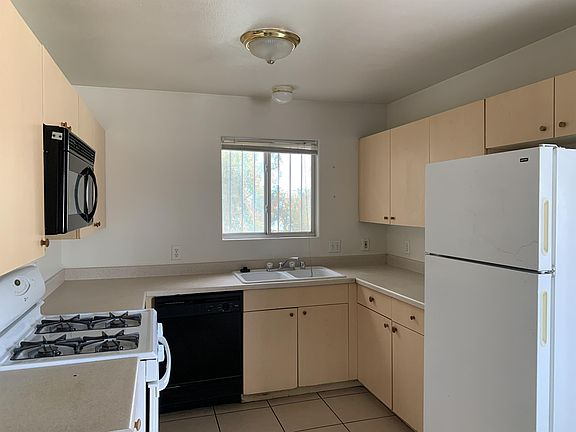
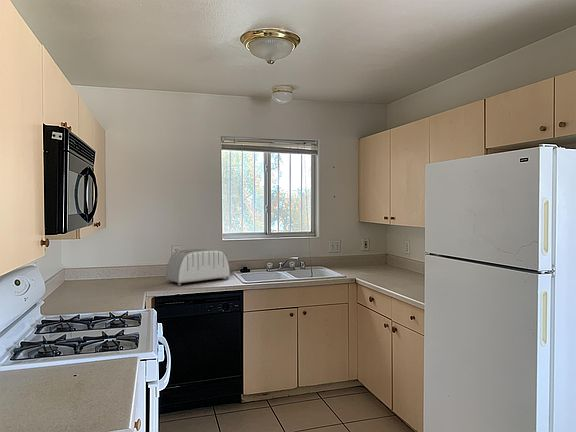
+ toaster [165,248,231,286]
